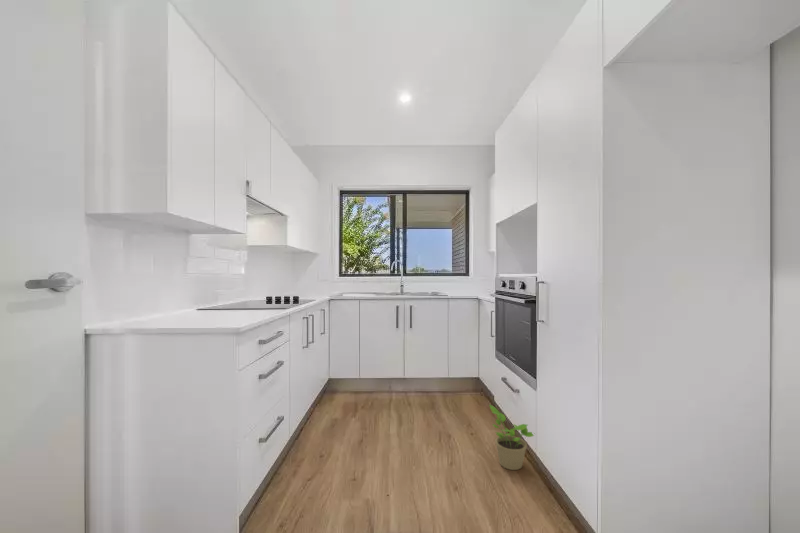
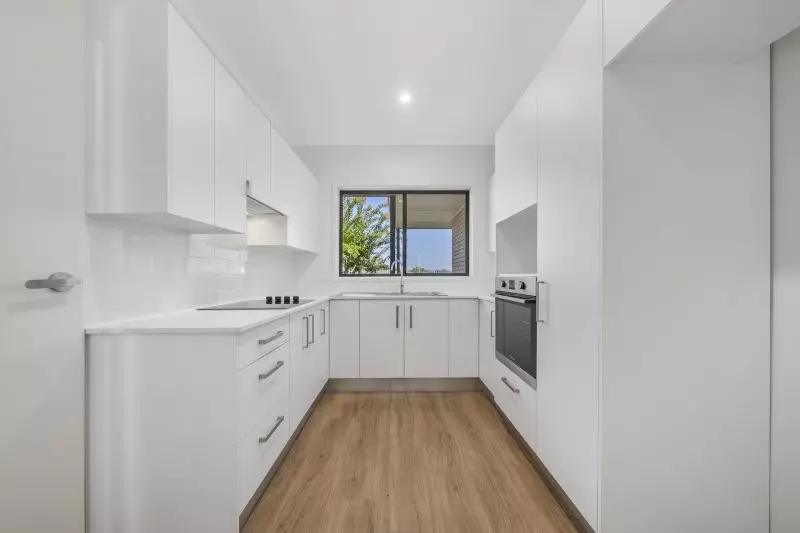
- potted plant [488,404,535,471]
